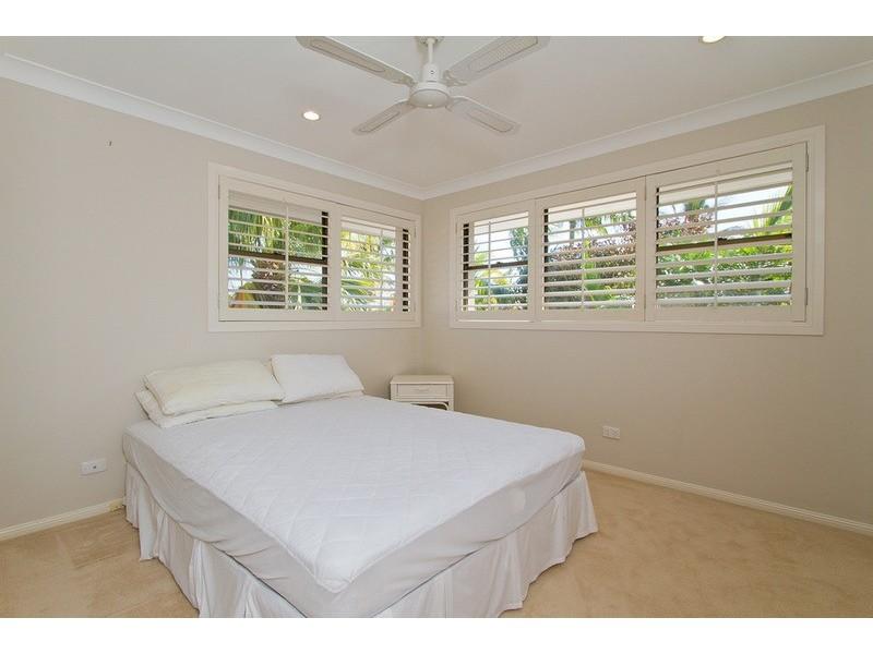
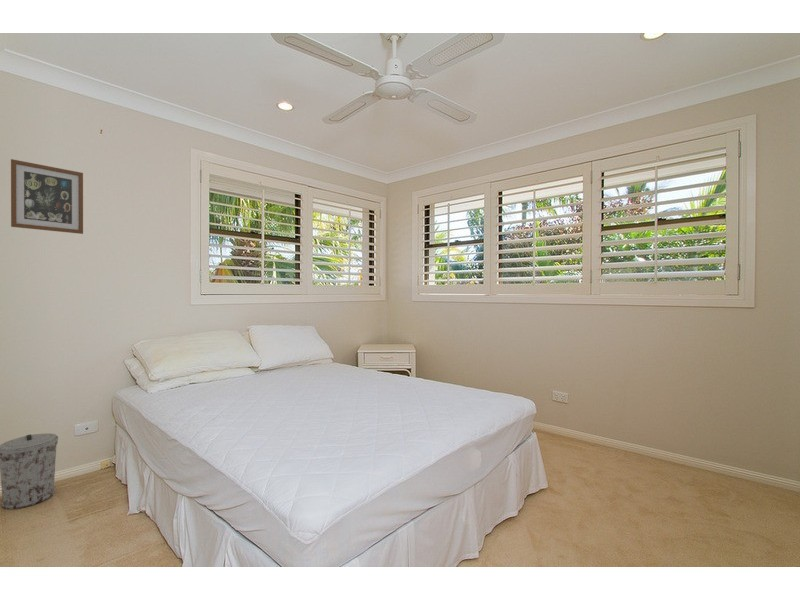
+ wall art [10,158,84,235]
+ trash can [0,433,59,510]
